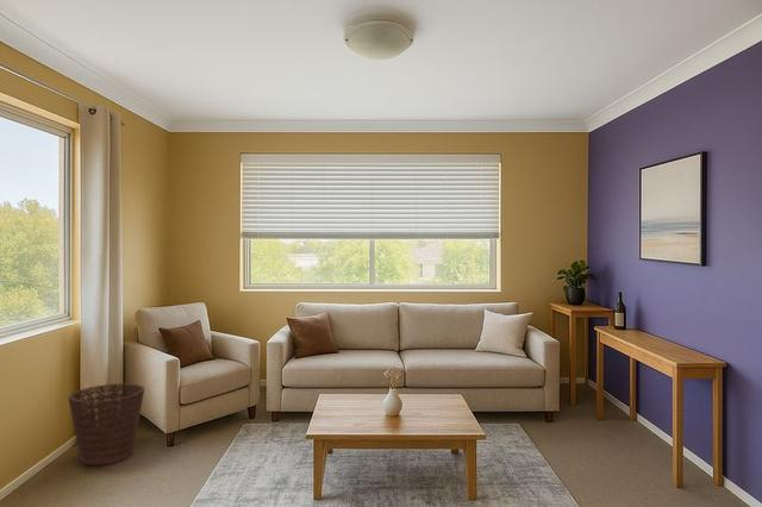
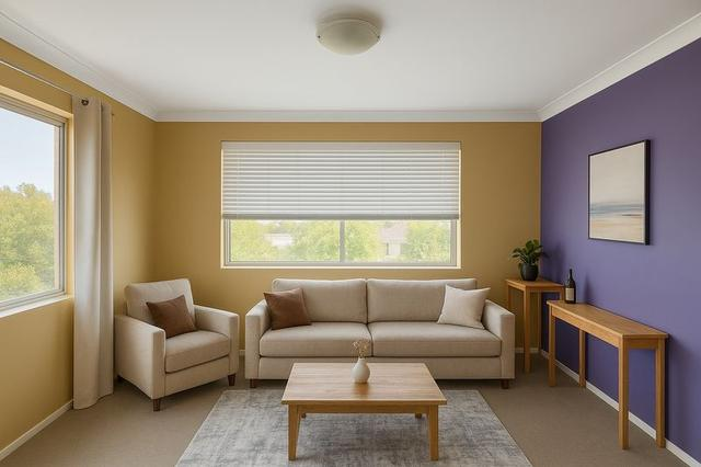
- basket [68,382,145,467]
